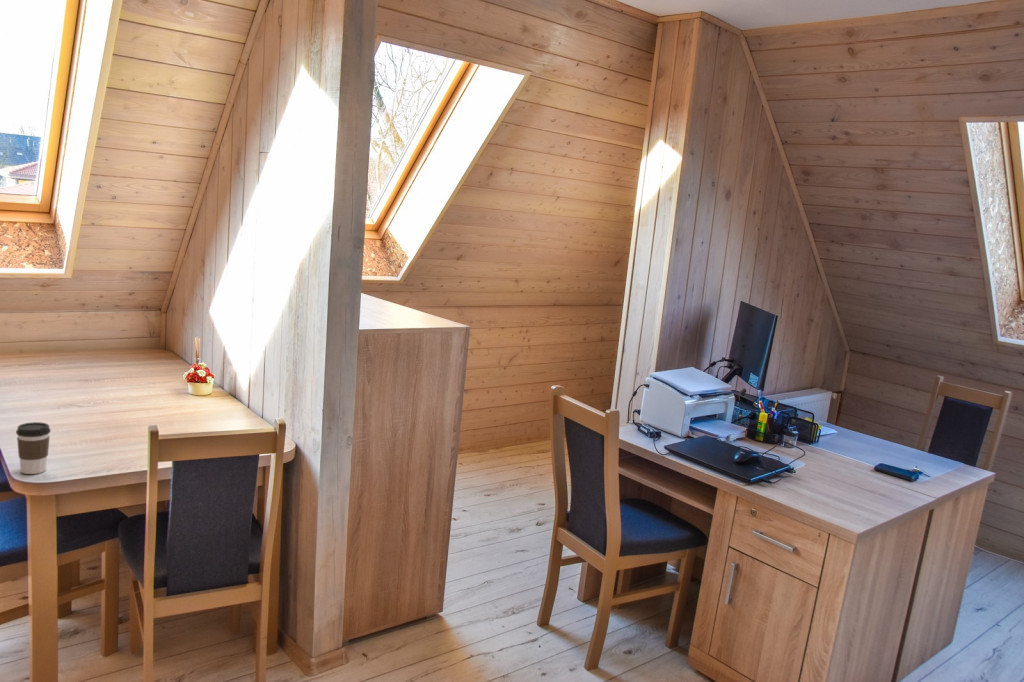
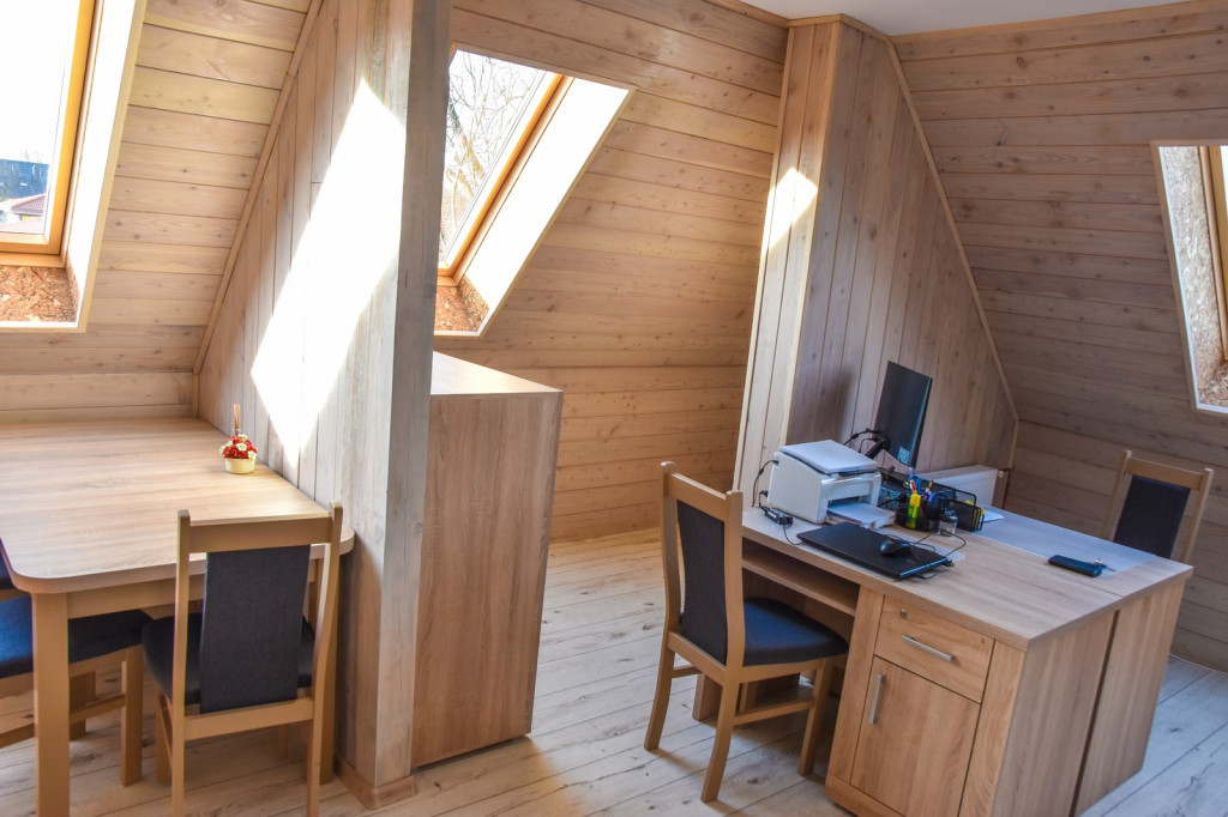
- coffee cup [15,421,52,475]
